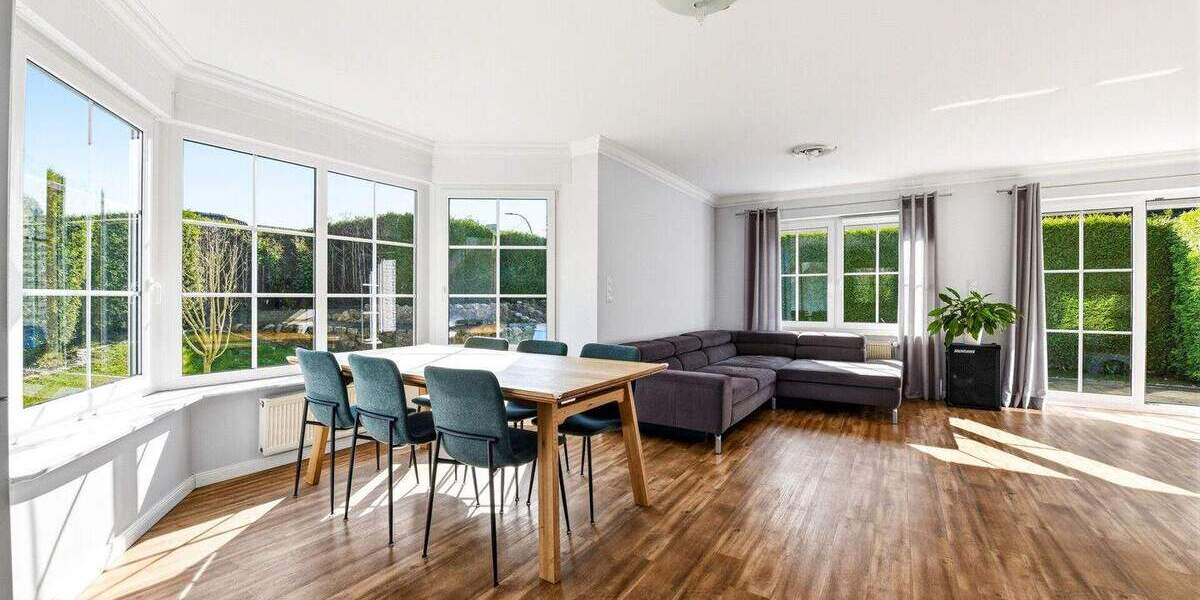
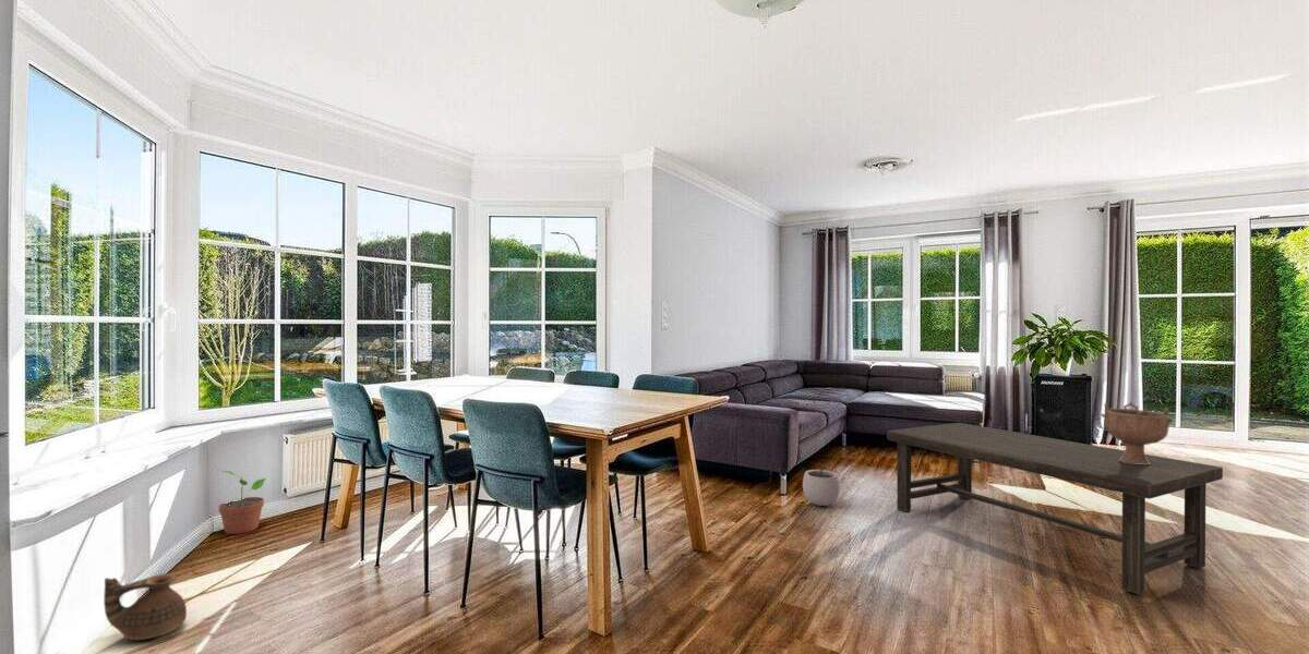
+ decorative bowl [1100,401,1175,465]
+ ceramic jug [103,572,188,641]
+ coffee table [886,422,1224,595]
+ plant pot [802,461,841,507]
+ potted plant [218,470,267,535]
